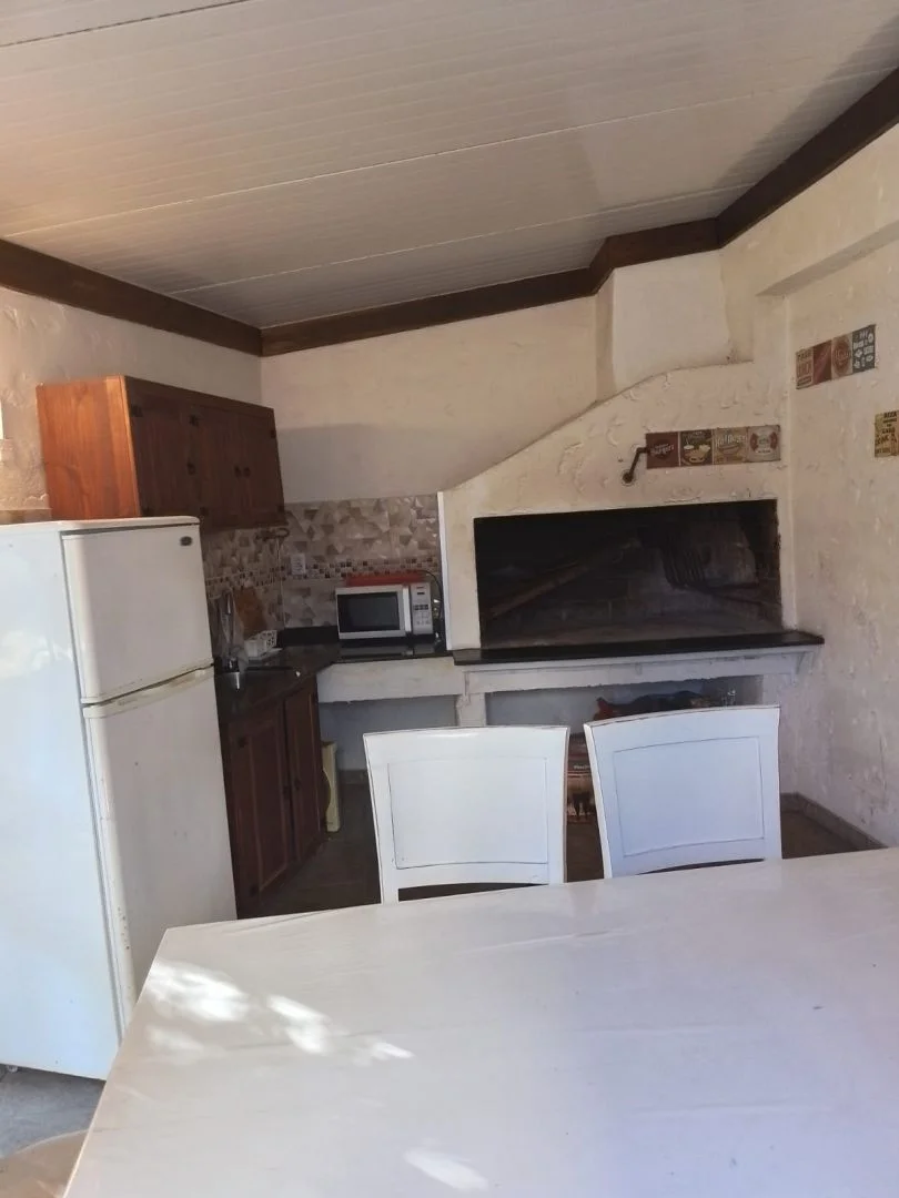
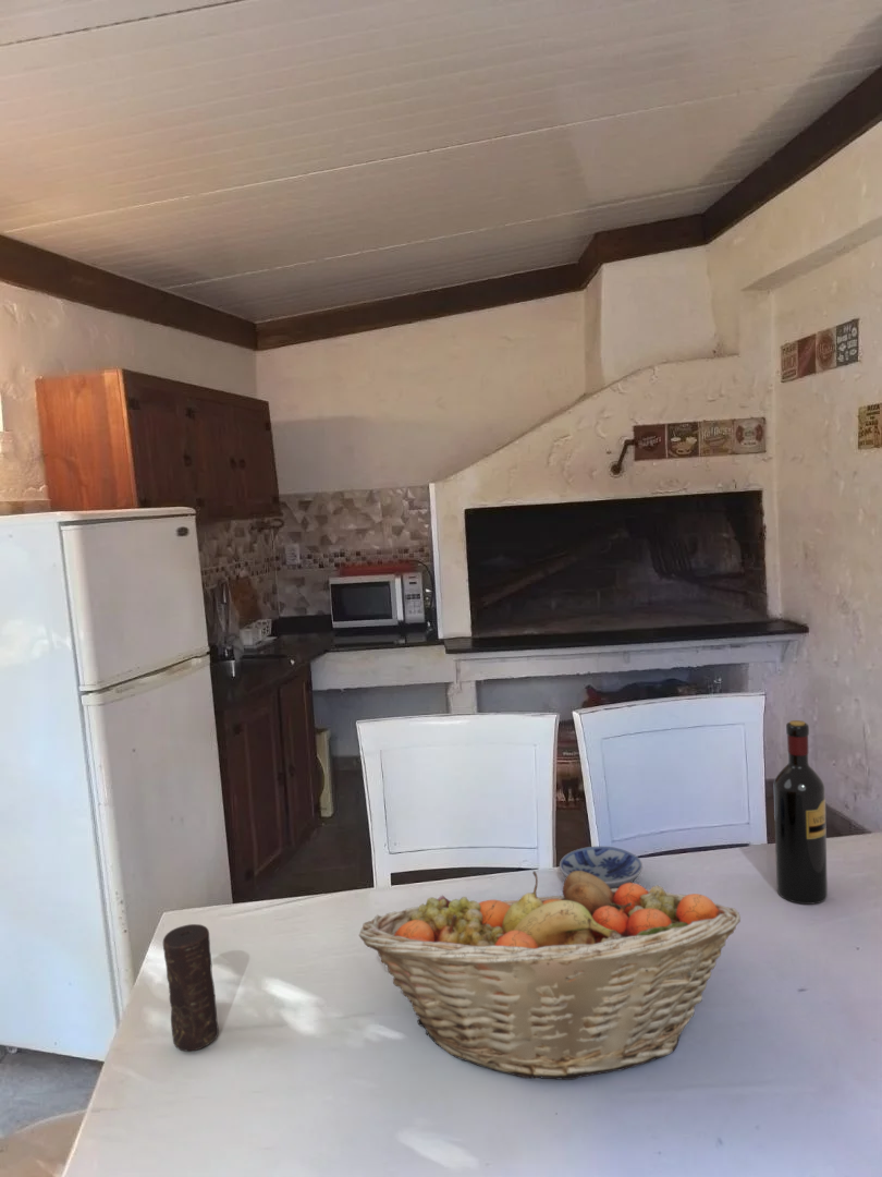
+ bowl [559,846,644,889]
+ wine bottle [773,719,829,906]
+ fruit basket [358,870,742,1081]
+ candle [162,923,220,1052]
